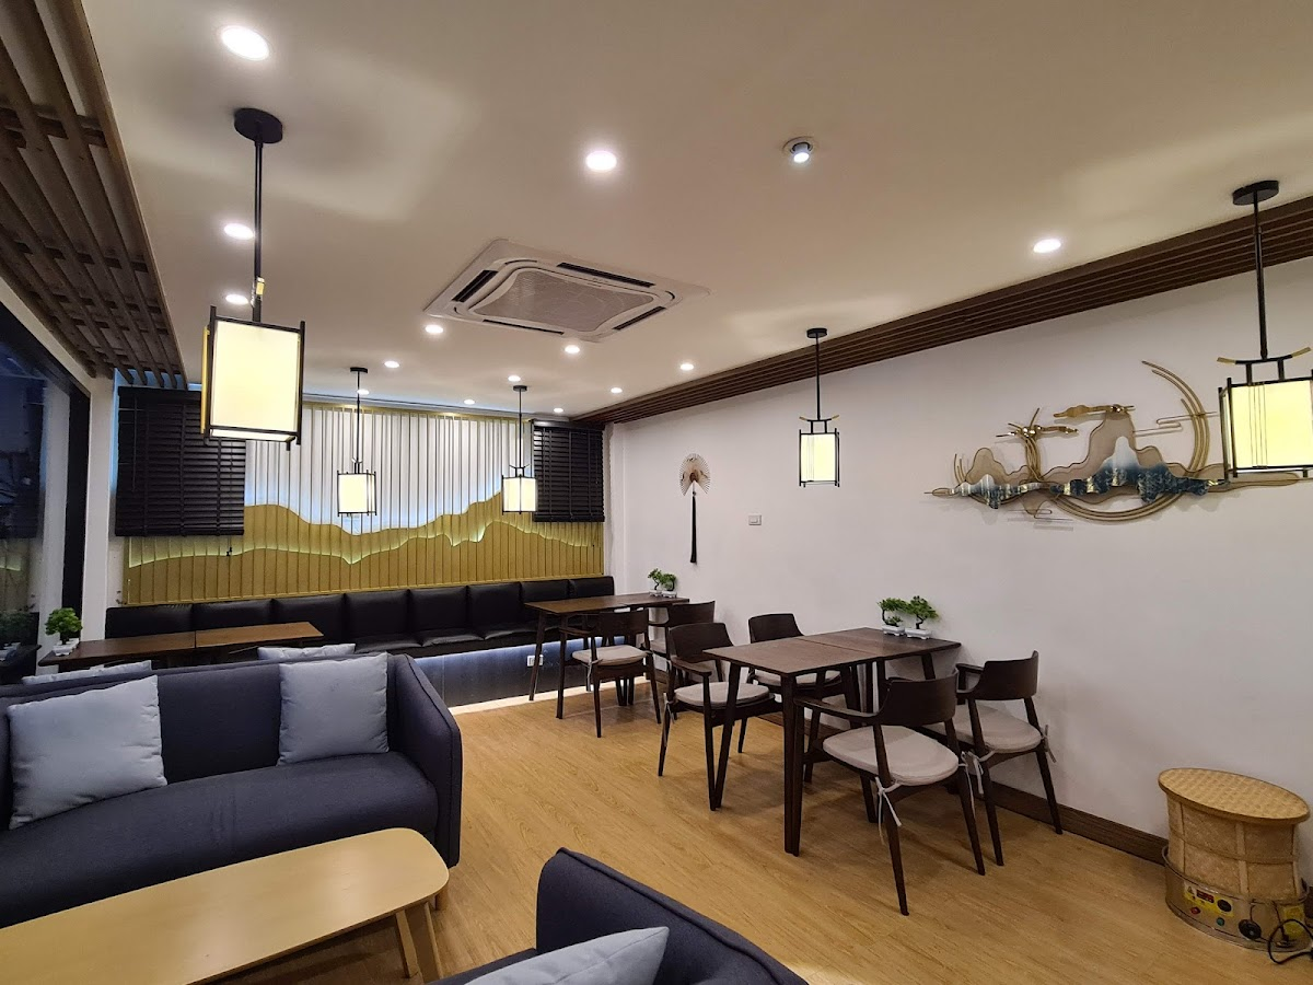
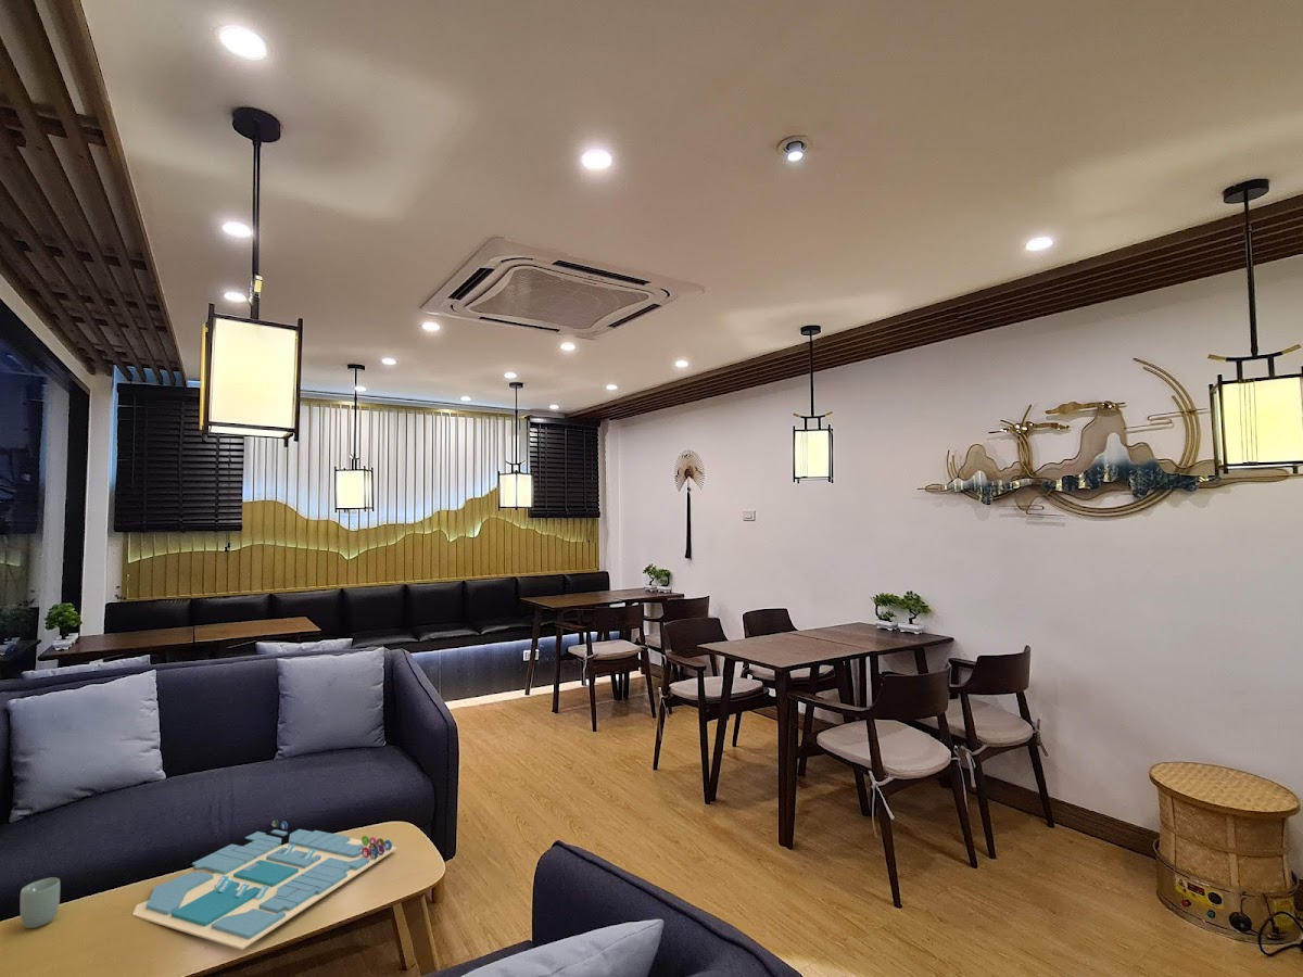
+ cup [20,877,61,929]
+ board game [131,819,397,951]
